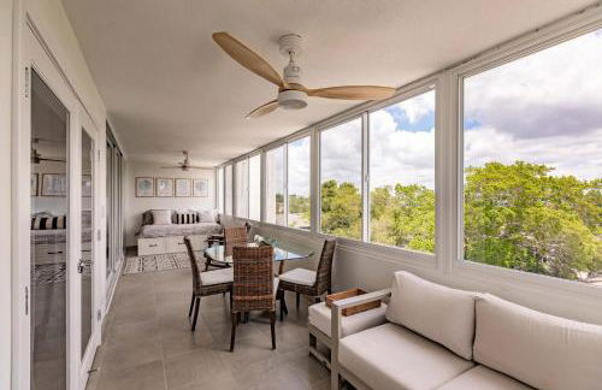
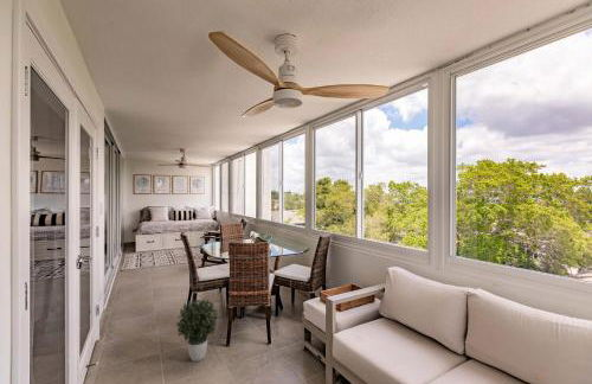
+ potted plant [175,299,220,363]
